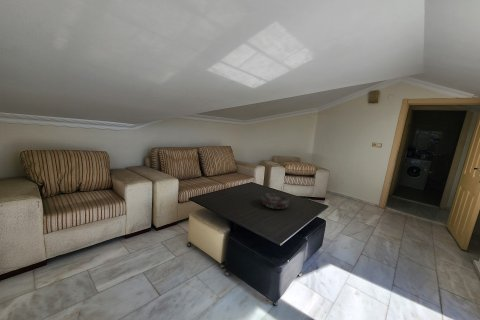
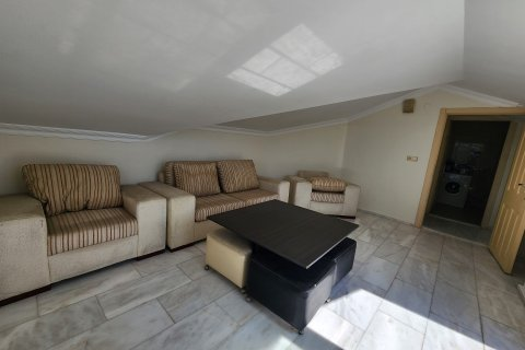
- decorative bowl [260,192,291,210]
